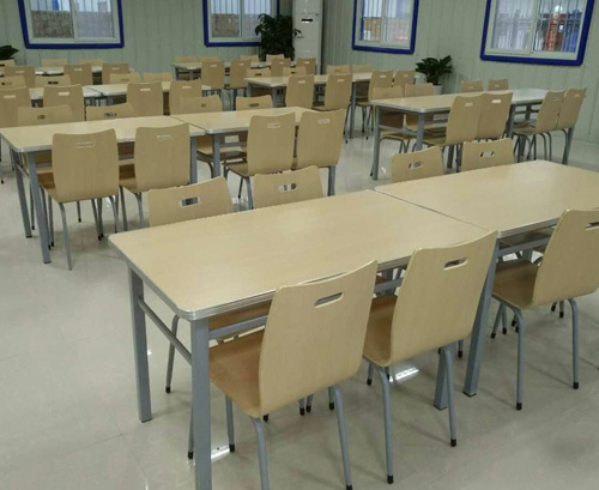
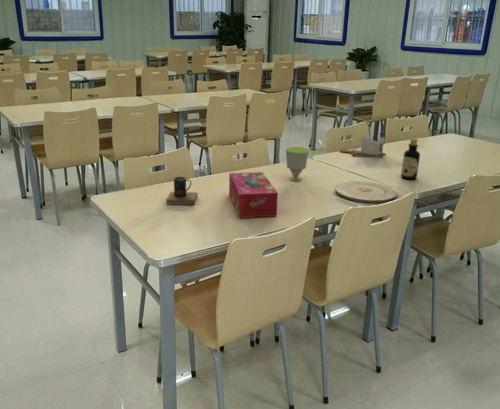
+ tissue box [228,171,279,219]
+ cup [285,146,310,182]
+ mug [165,175,199,206]
+ bottle [400,137,421,180]
+ plate [334,180,398,204]
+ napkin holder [339,135,387,159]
